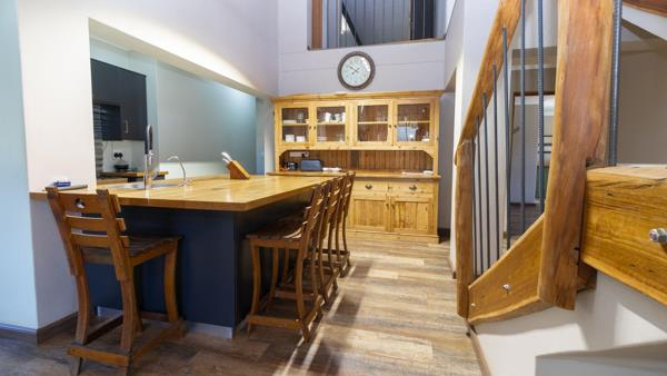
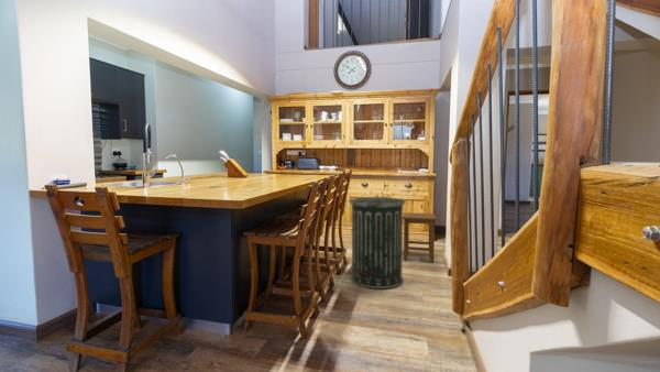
+ stool [403,211,437,263]
+ trash can [348,194,407,289]
